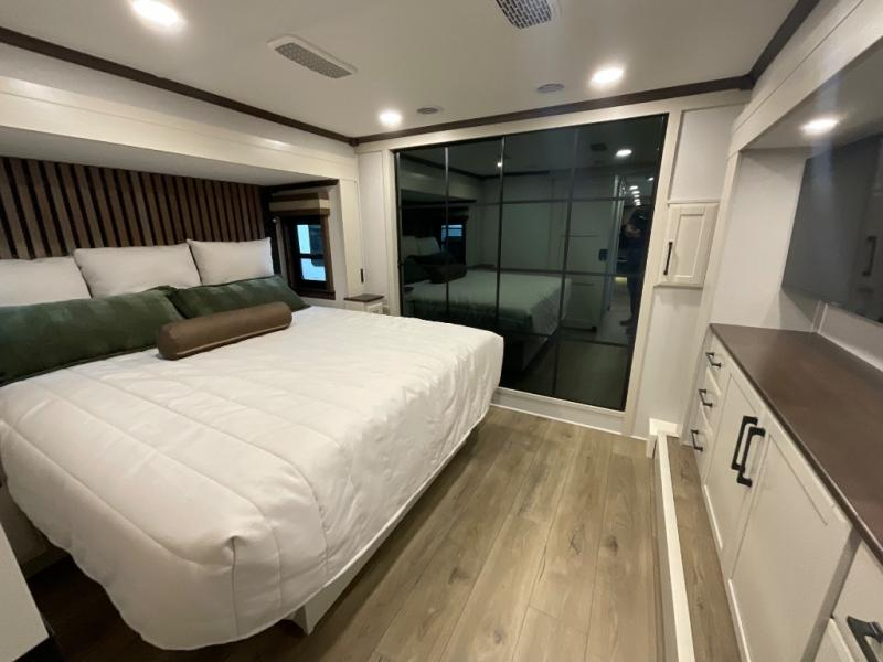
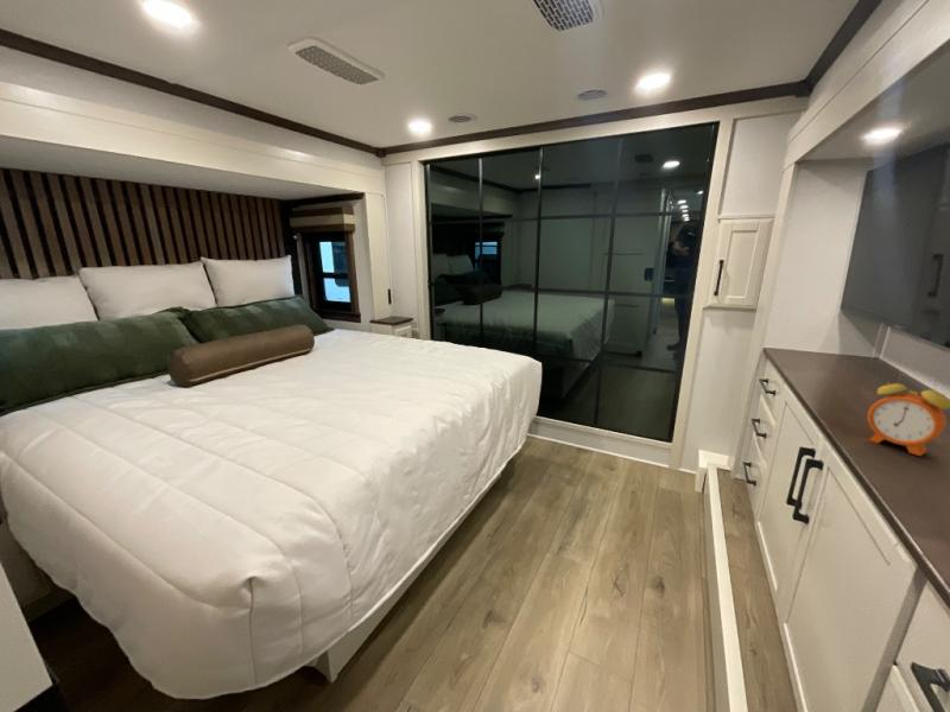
+ alarm clock [867,373,950,457]
